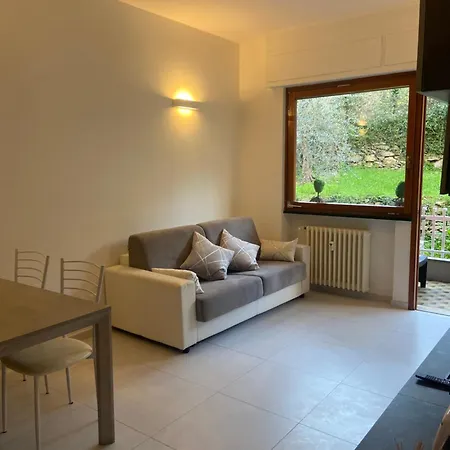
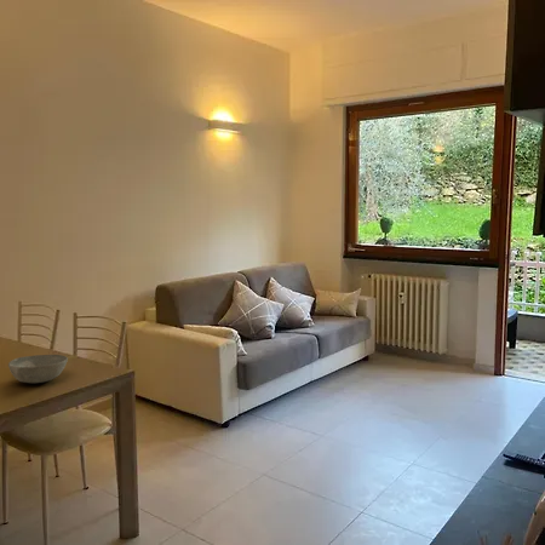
+ bowl [7,354,69,384]
